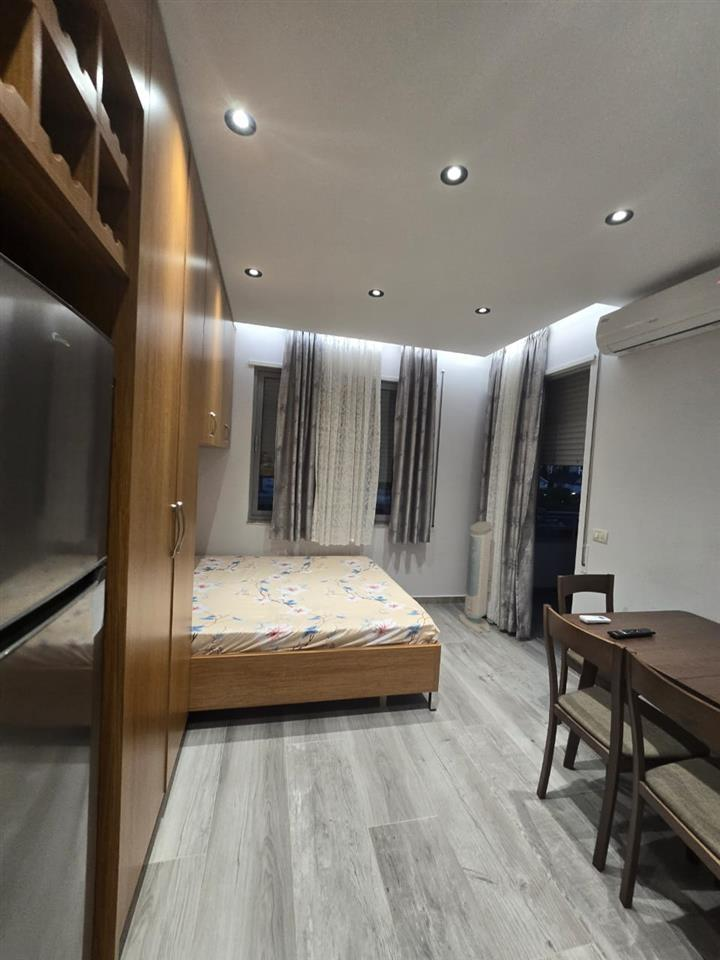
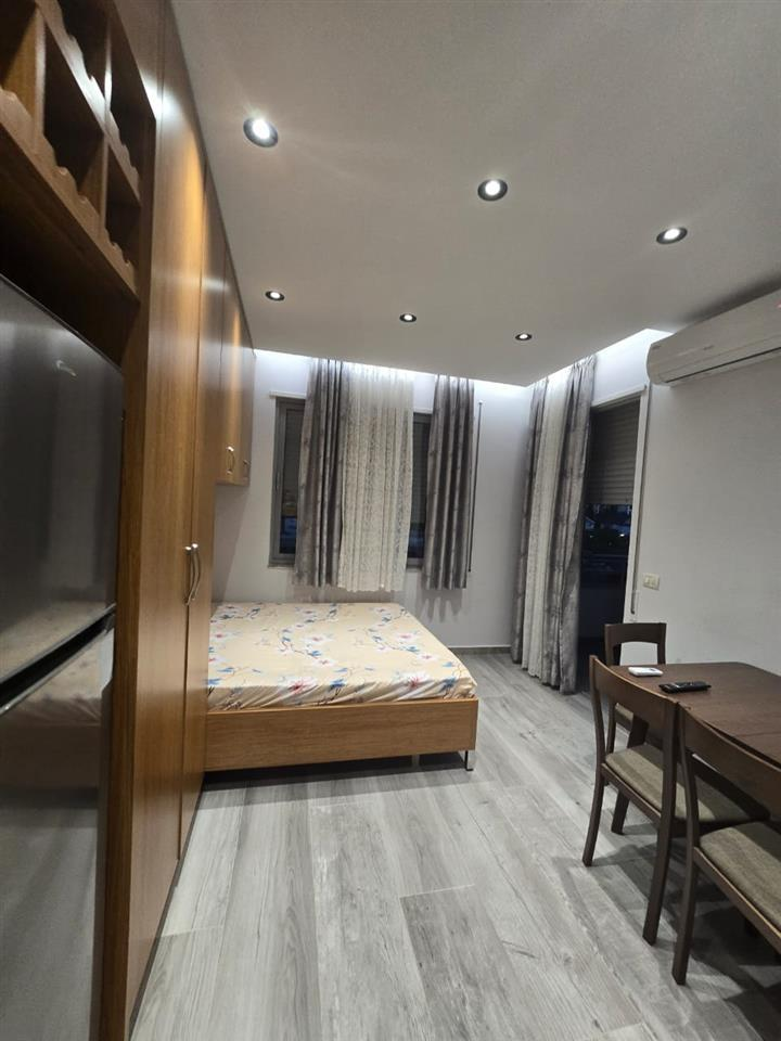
- air purifier [458,521,496,634]
